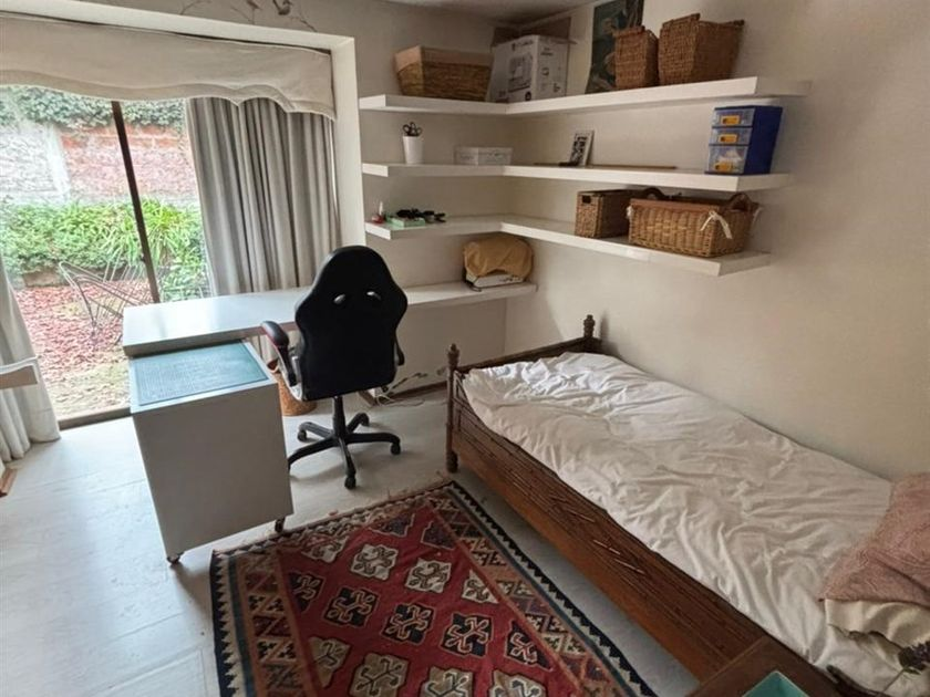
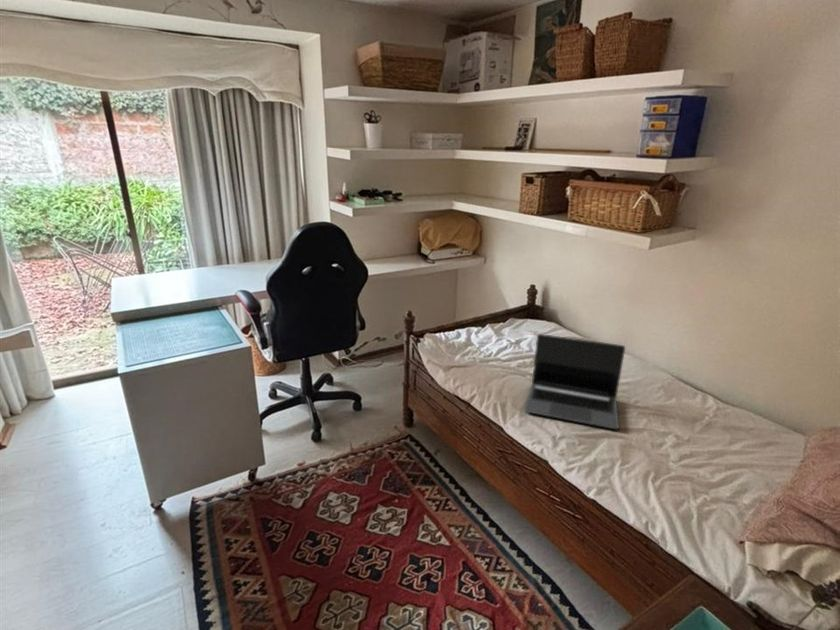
+ laptop [523,333,626,431]
